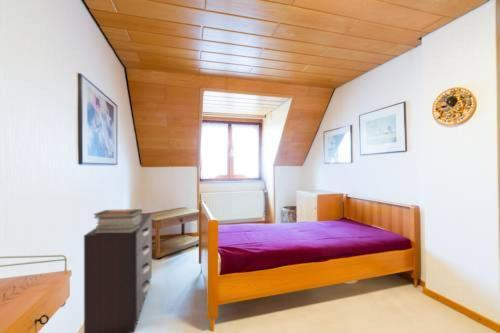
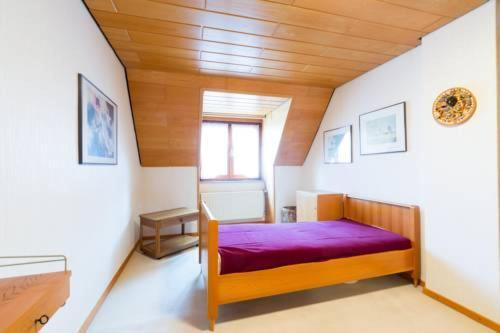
- dresser [83,212,153,333]
- book stack [92,208,143,233]
